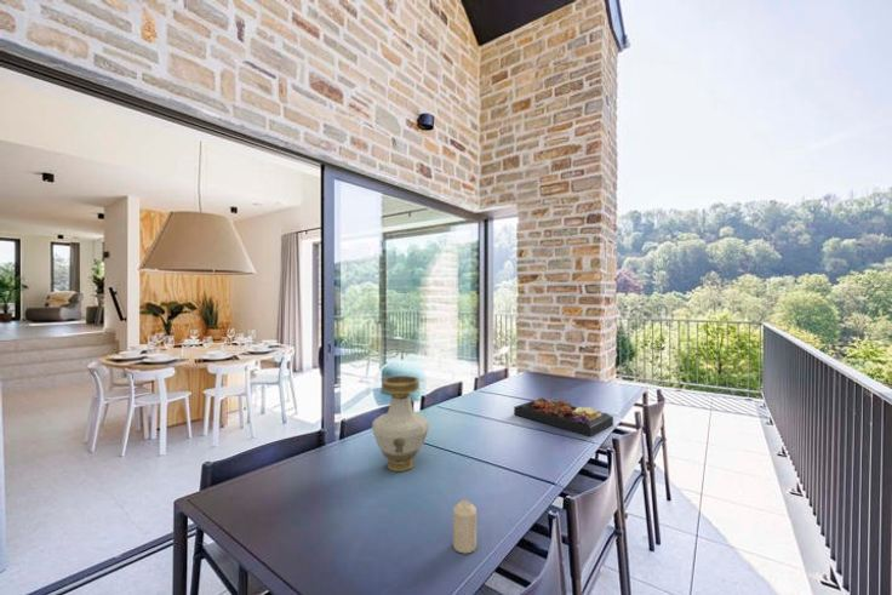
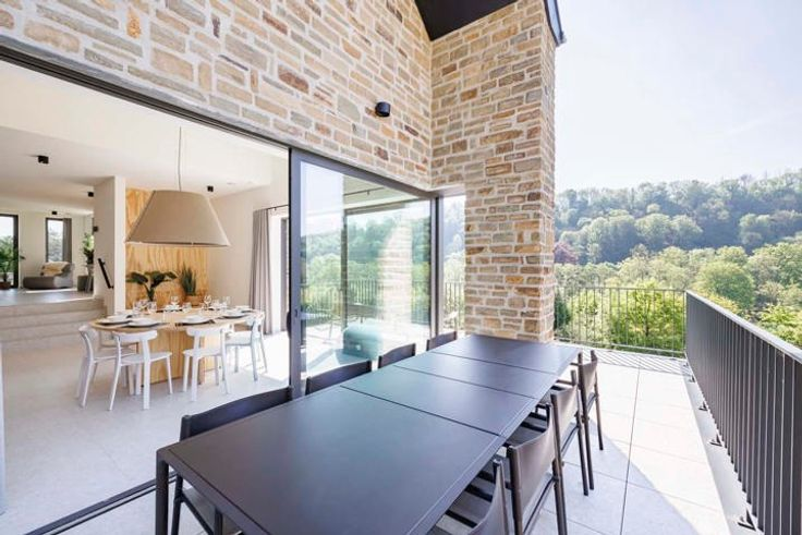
- food platter [513,397,614,437]
- candle [452,499,478,555]
- vase [371,374,430,473]
